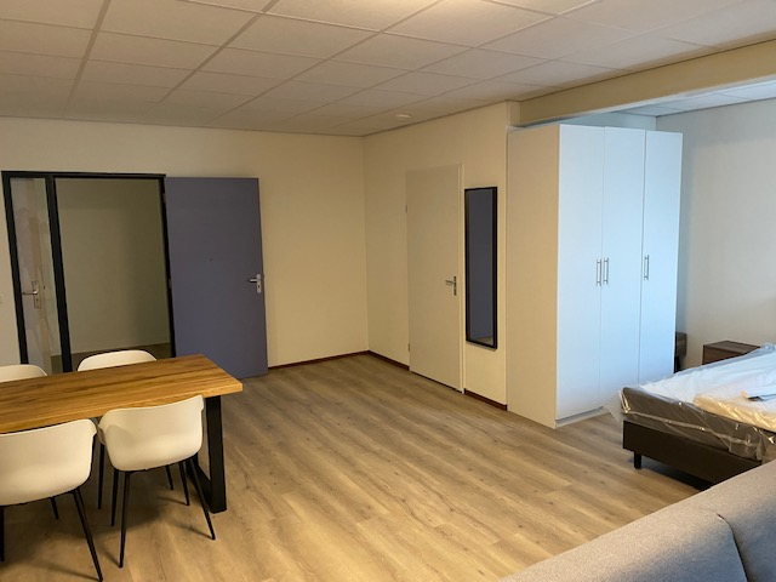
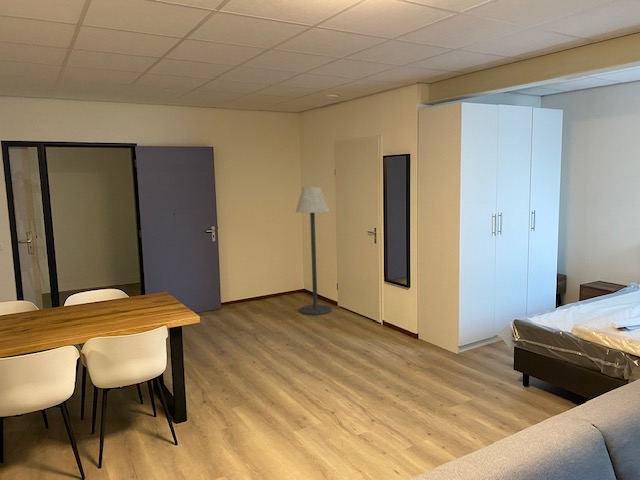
+ floor lamp [295,185,332,316]
